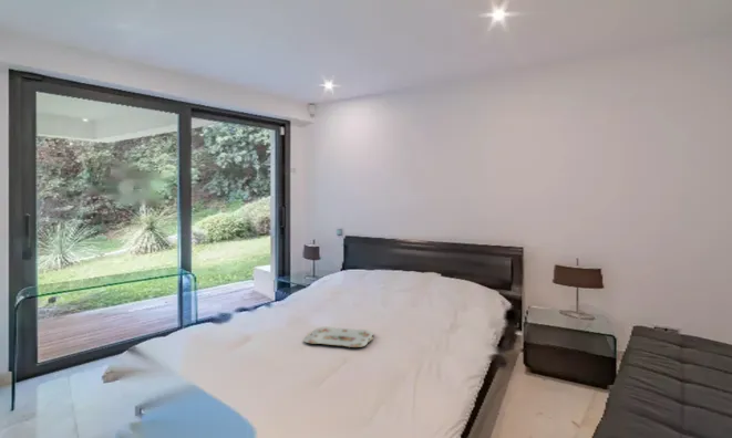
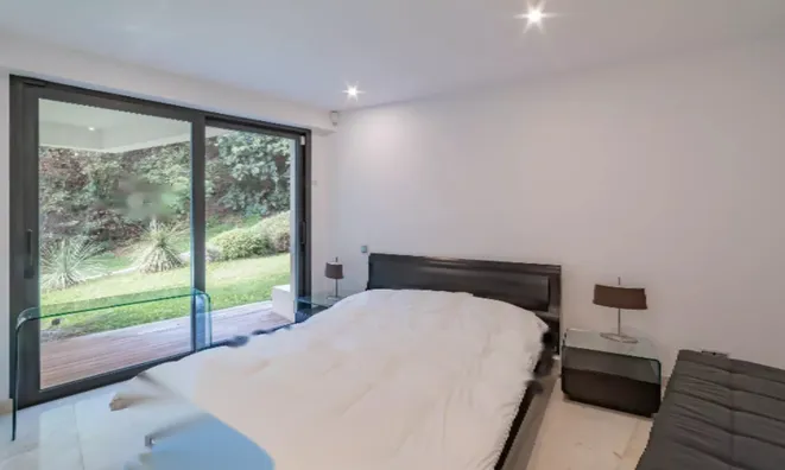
- serving tray [302,326,374,348]
